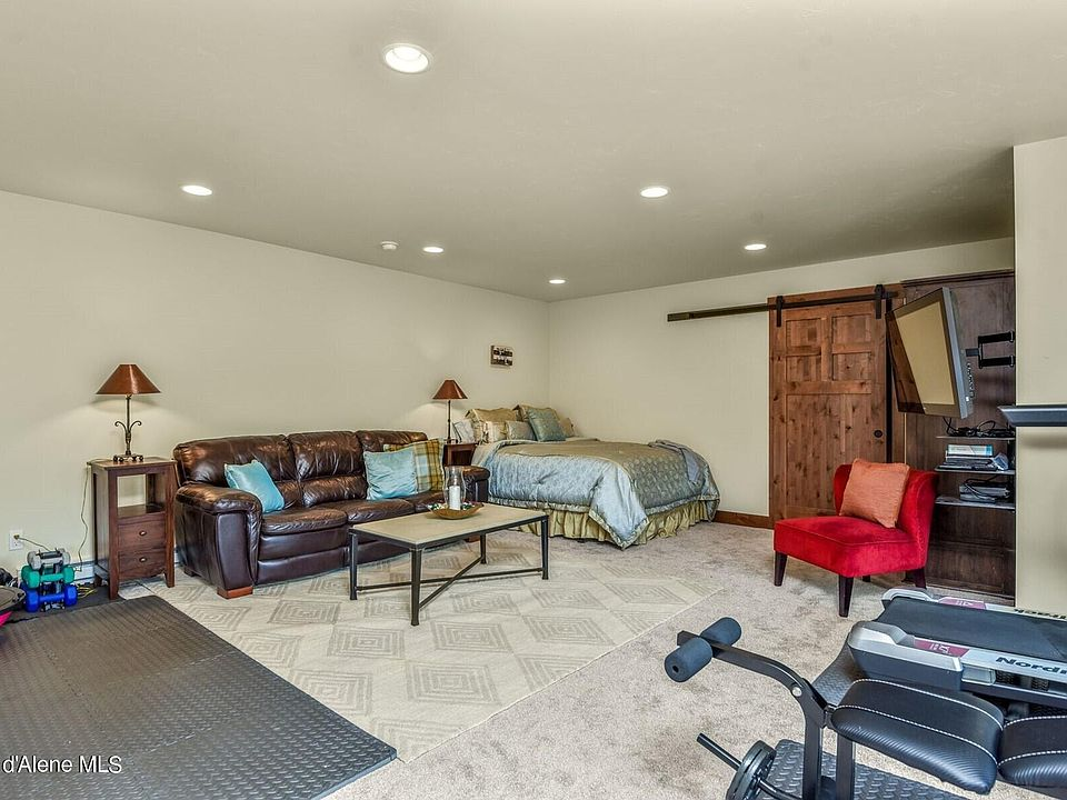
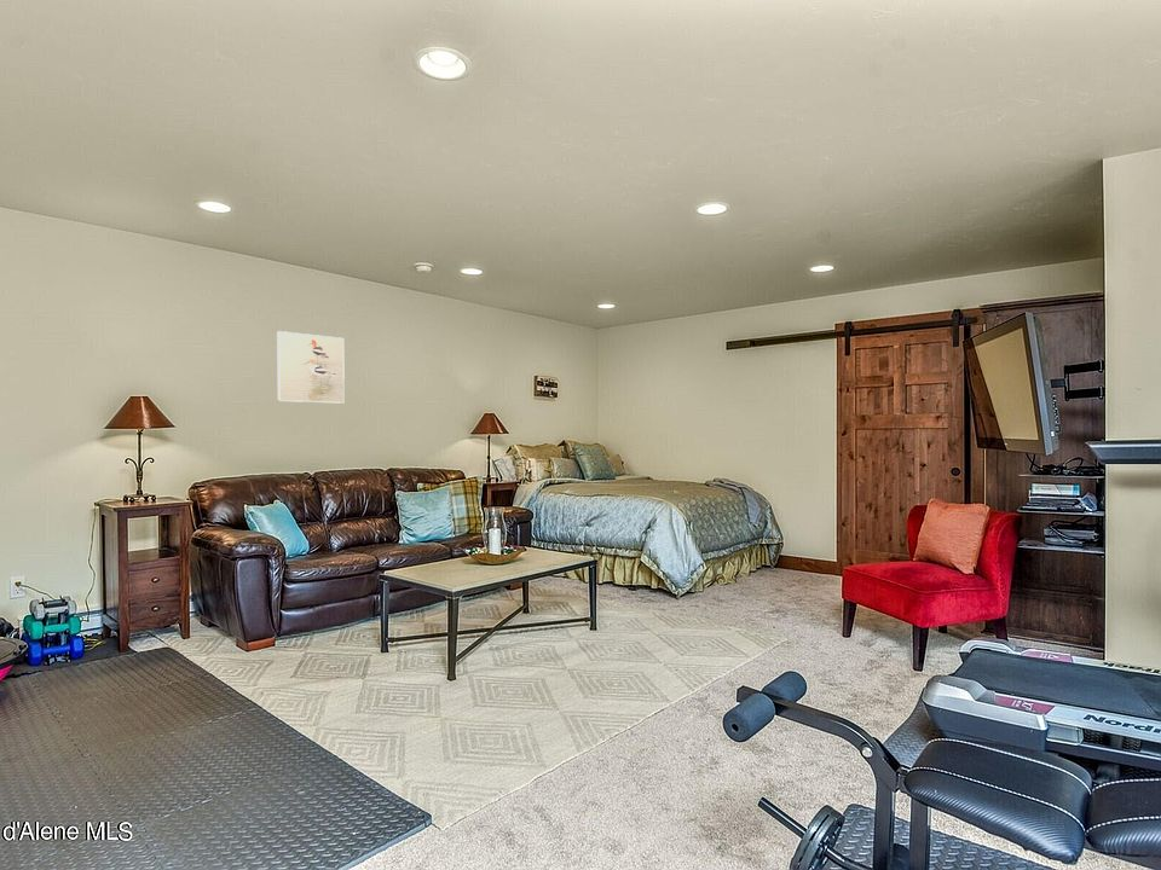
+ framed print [276,330,346,405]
